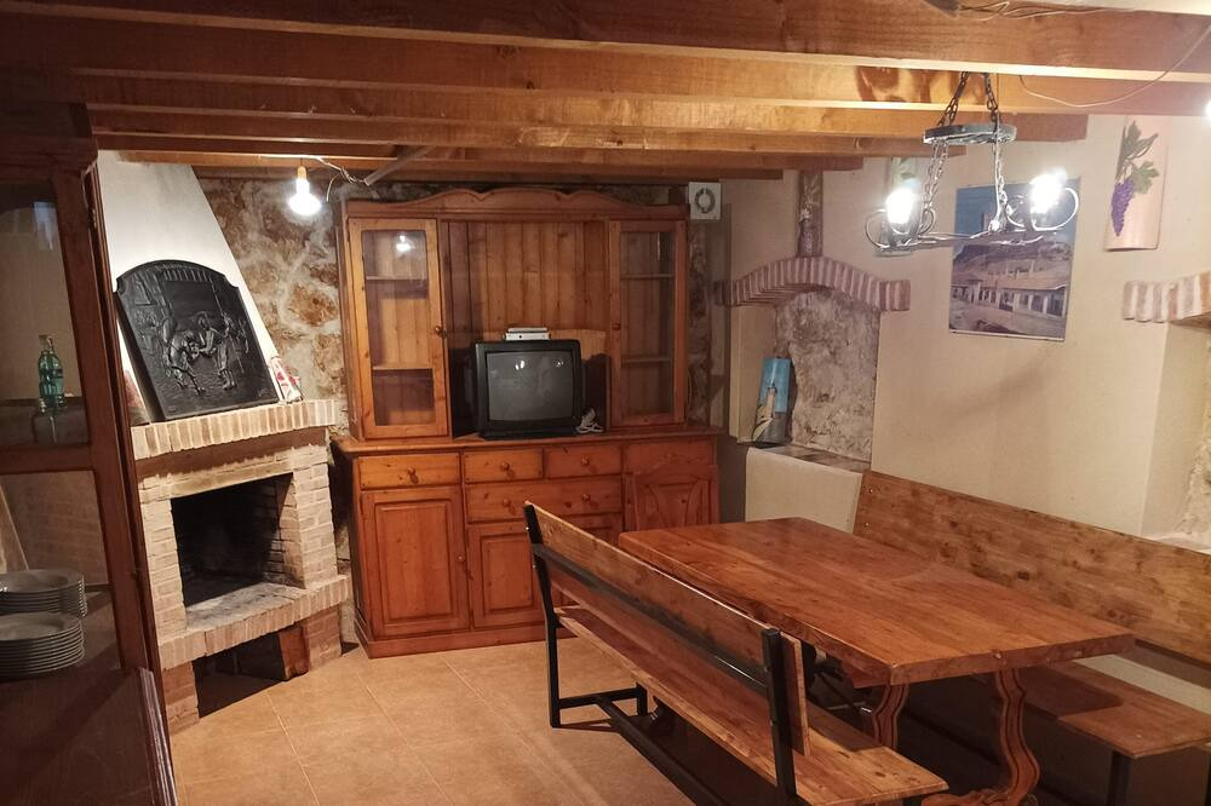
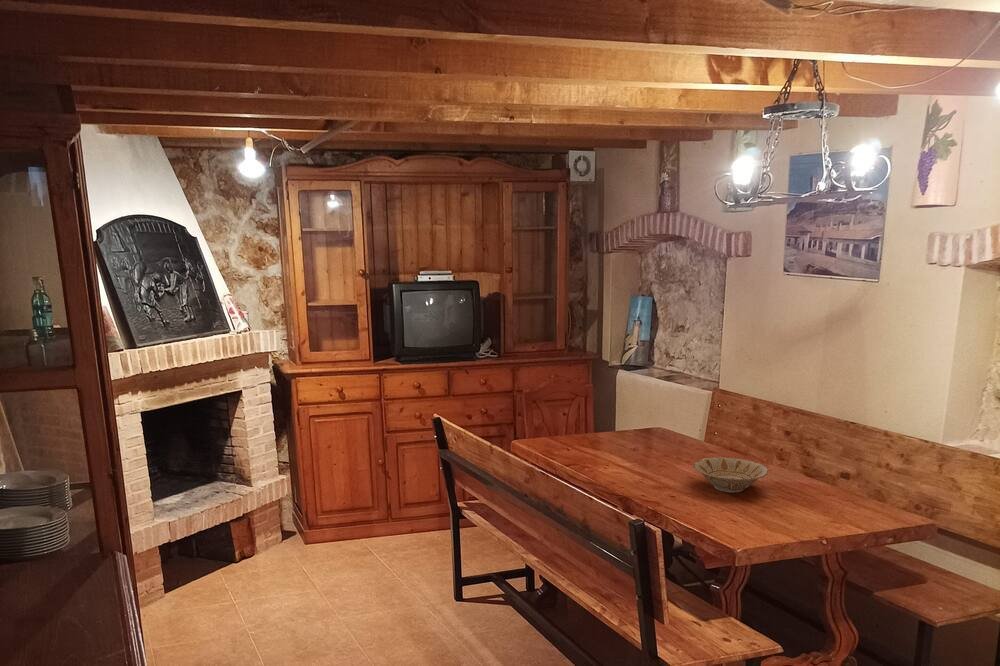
+ bowl [692,456,770,494]
